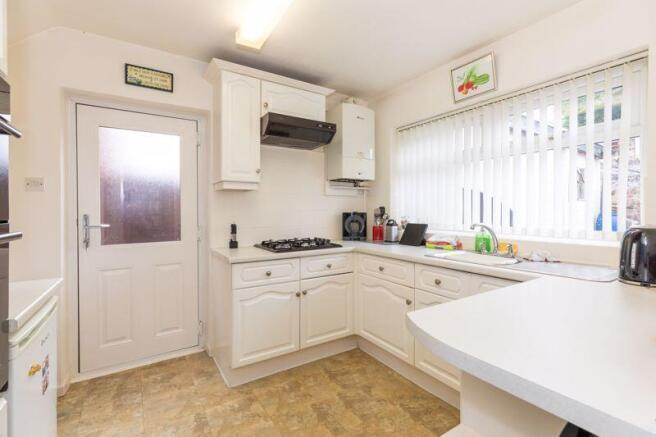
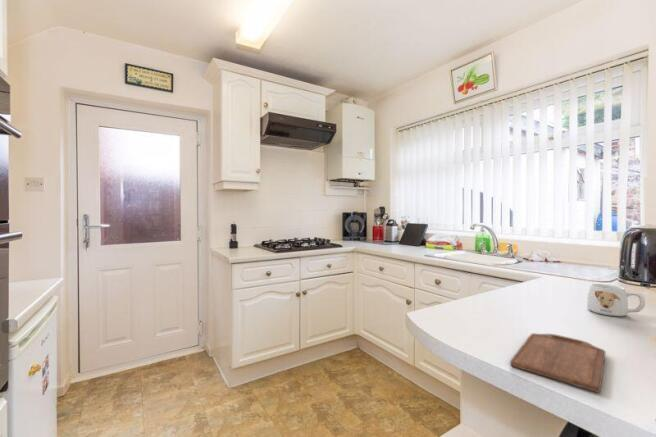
+ cutting board [509,332,606,394]
+ mug [586,283,646,317]
